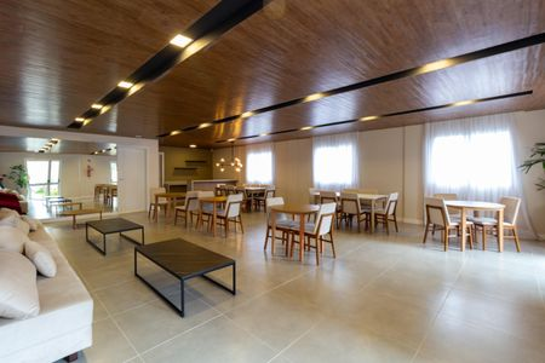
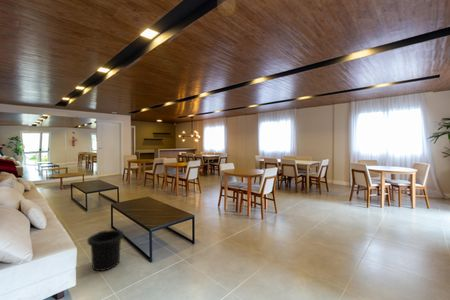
+ trash can [86,229,125,272]
